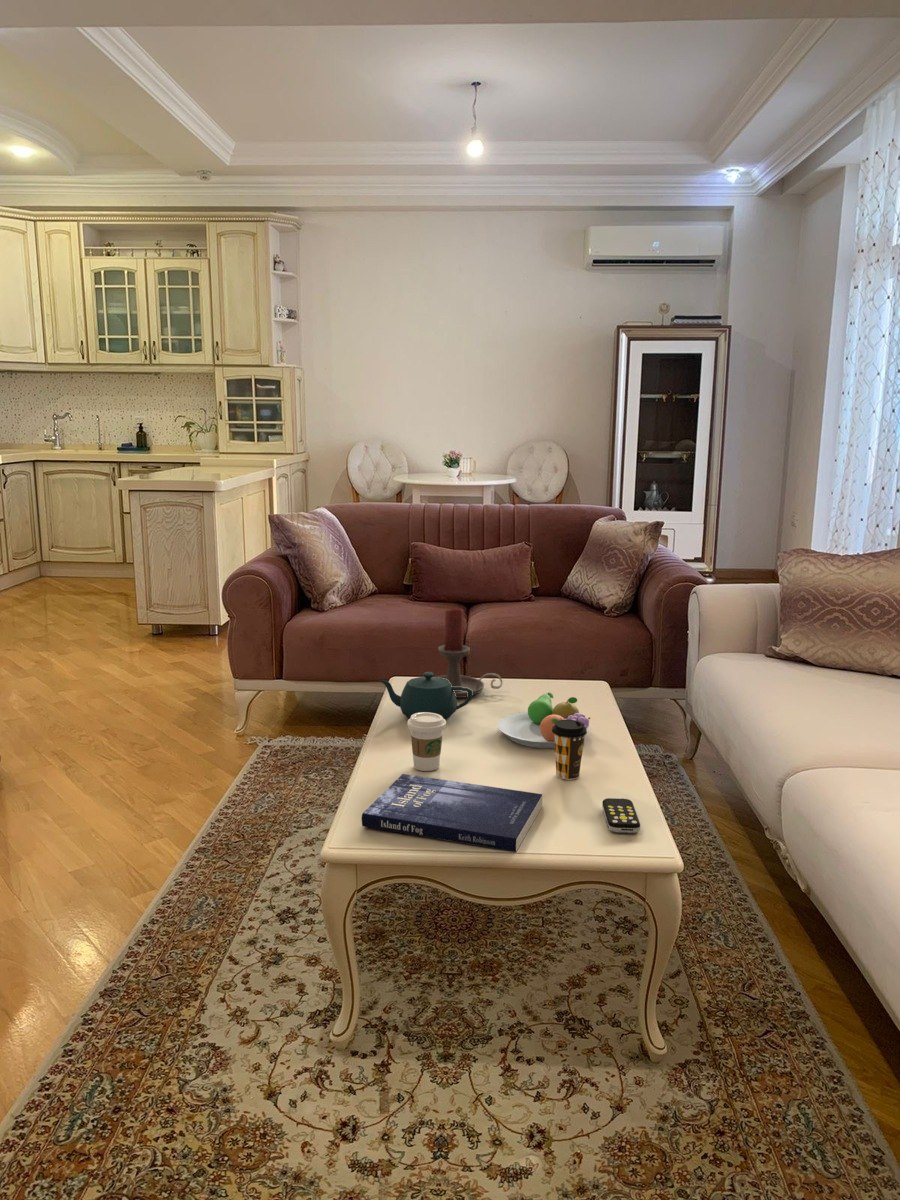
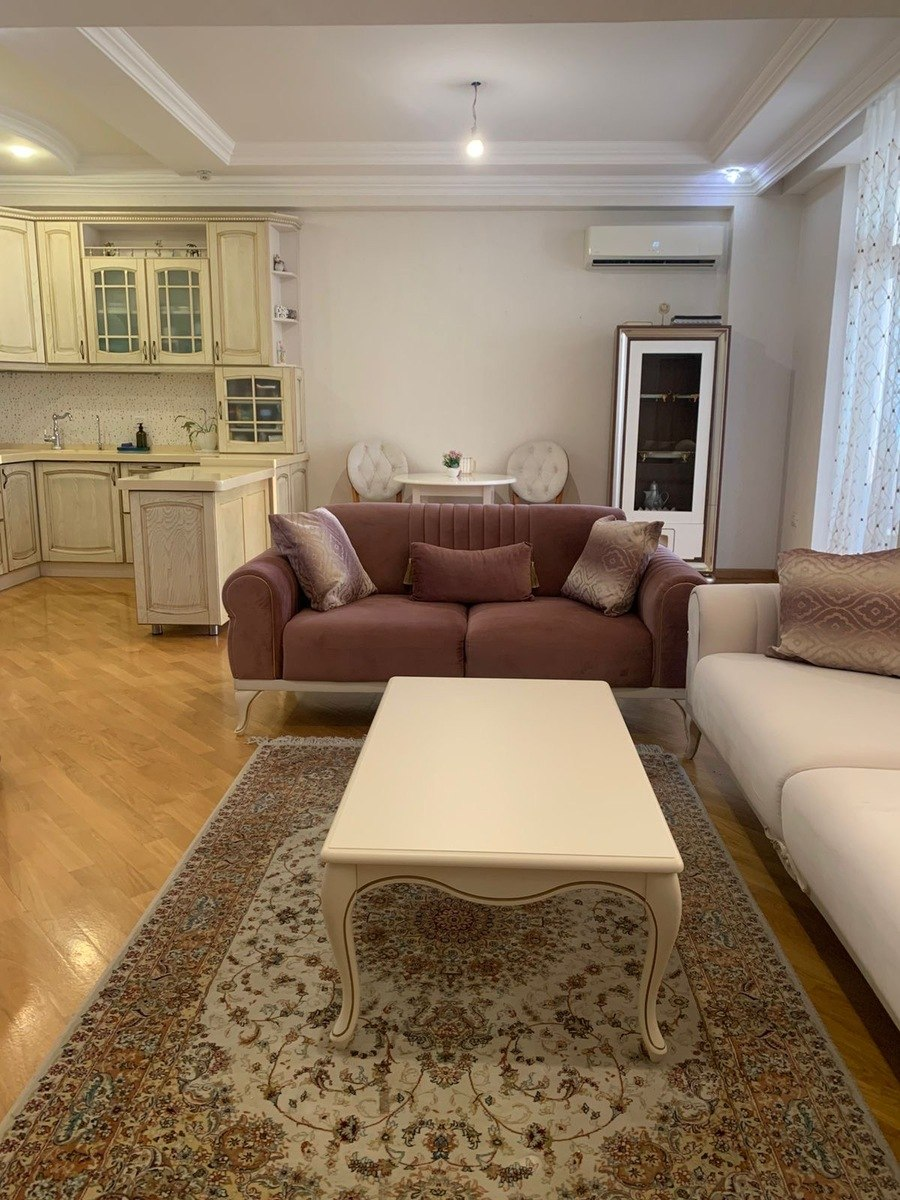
- candle holder [436,607,504,699]
- fruit bowl [497,691,592,749]
- remote control [601,797,641,834]
- coffee cup [552,720,588,781]
- coffee cup [406,712,447,772]
- book [361,773,544,853]
- teapot [379,671,473,721]
